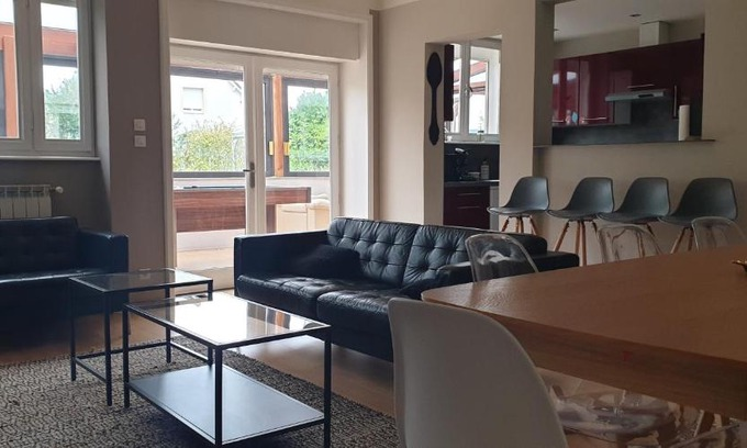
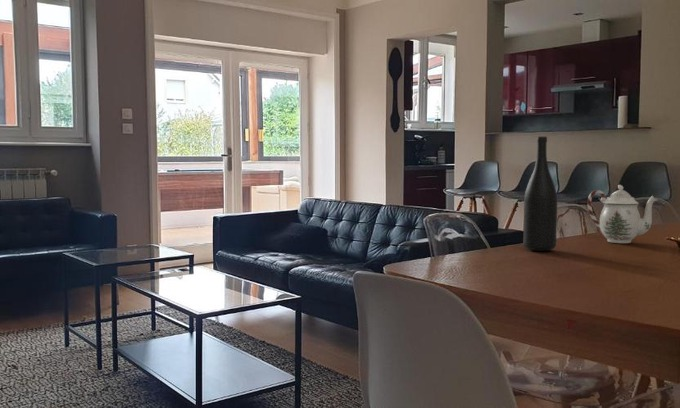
+ wine bottle [522,136,558,252]
+ teapot [587,184,658,244]
